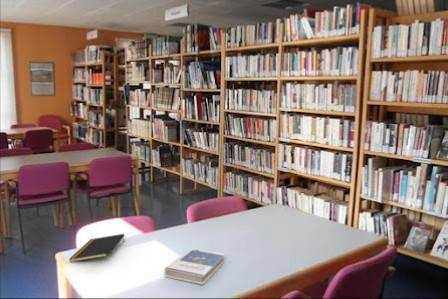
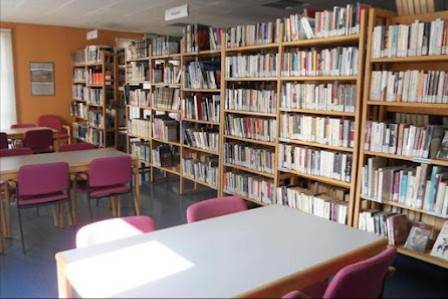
- notepad [68,233,125,263]
- hardback book [163,247,227,286]
